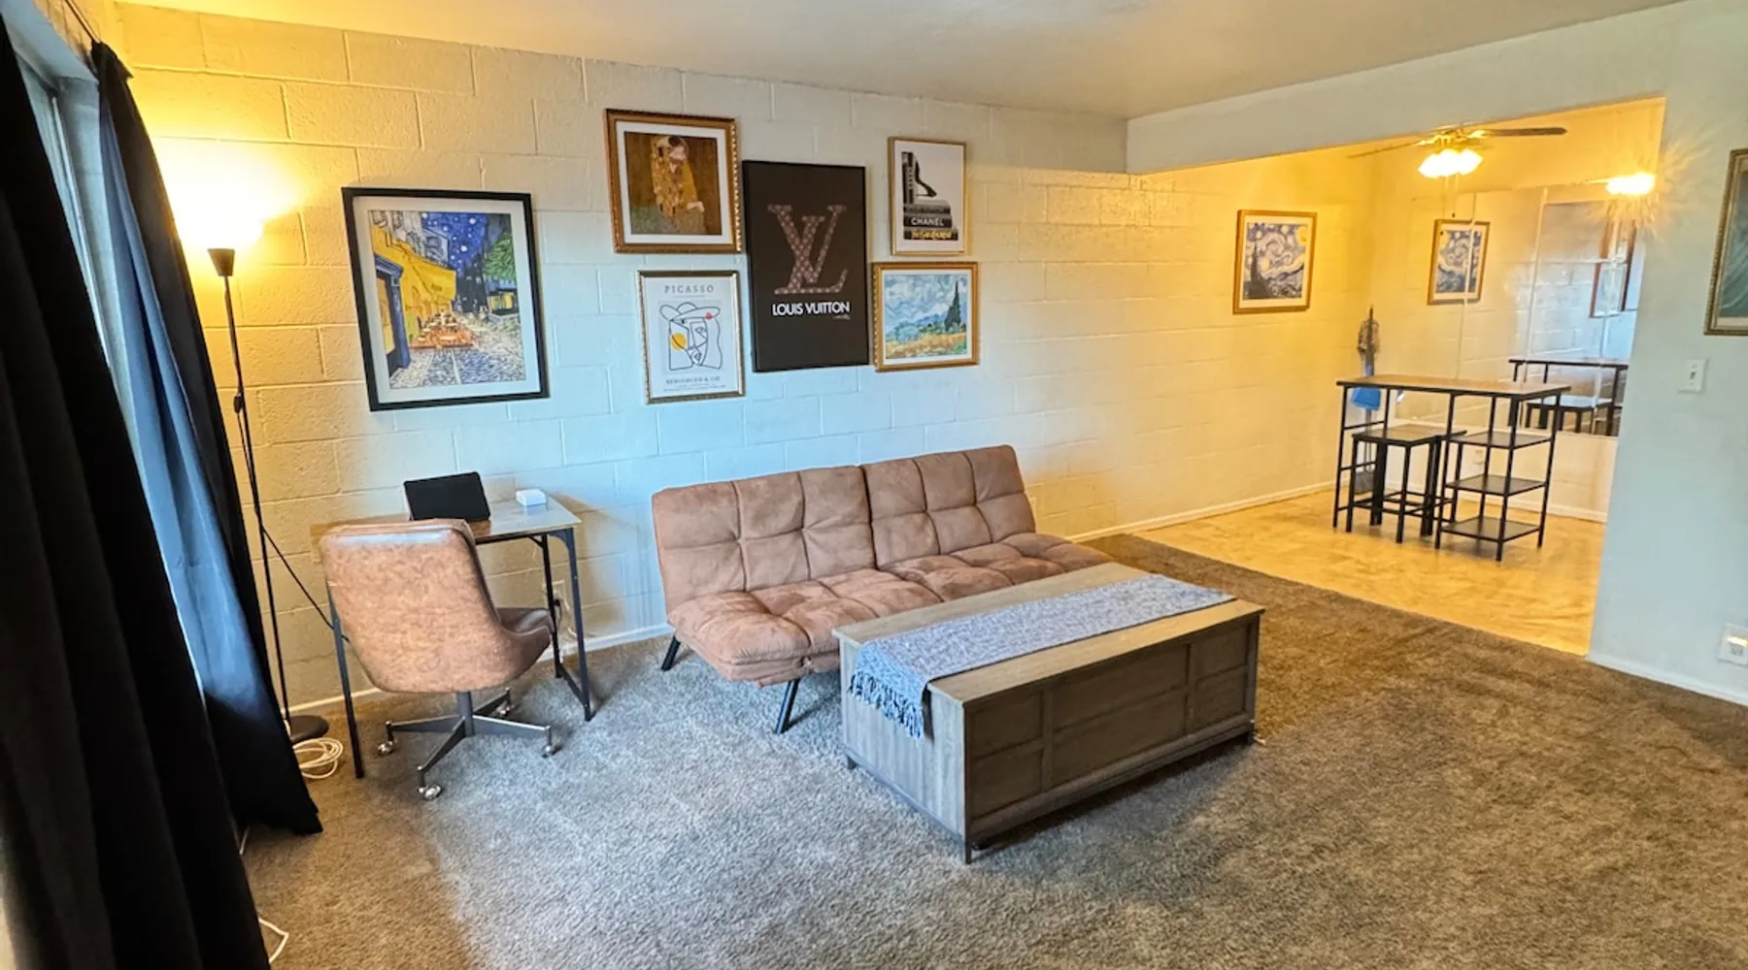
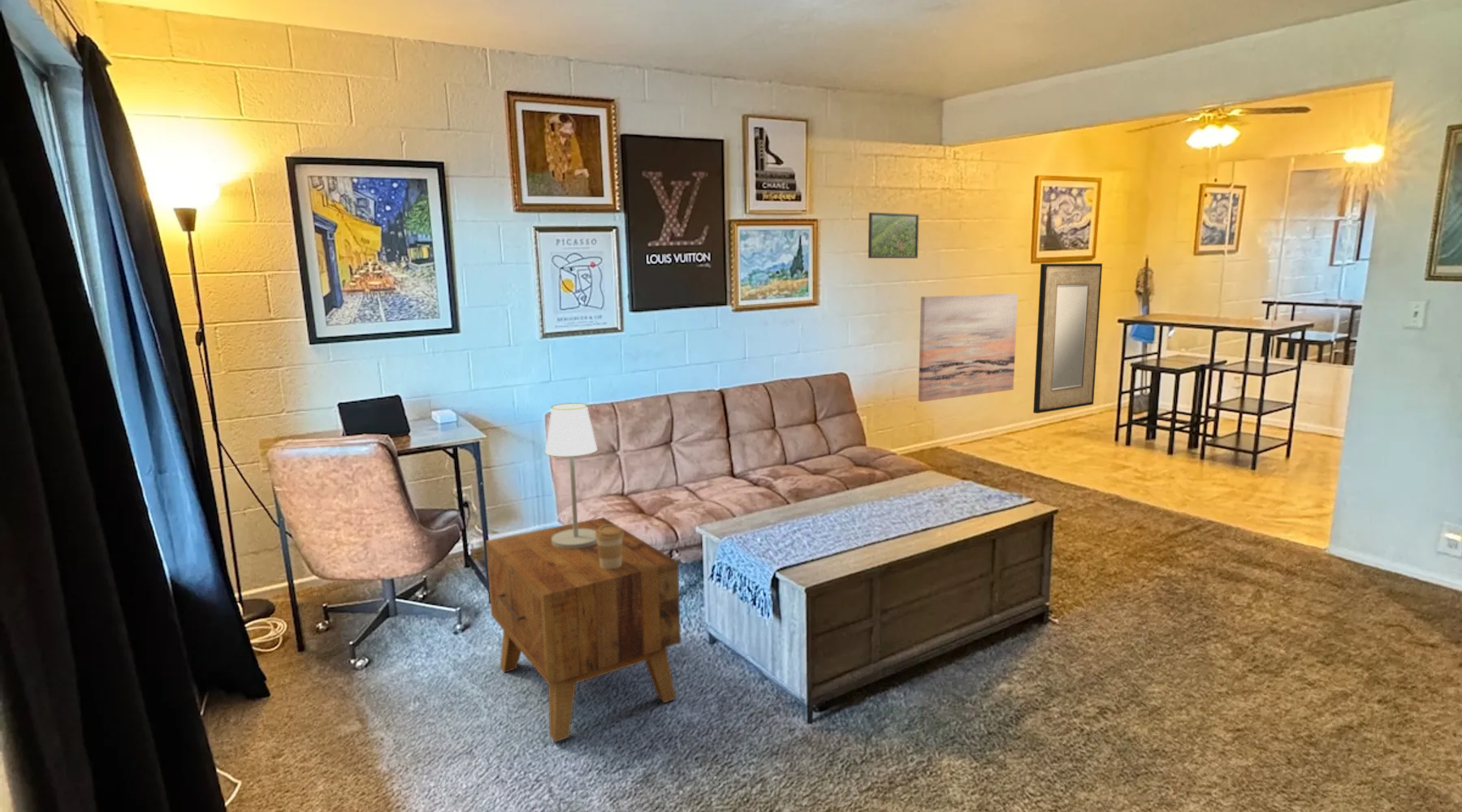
+ coffee cup [595,525,624,569]
+ wall art [918,293,1019,403]
+ side table [485,516,681,743]
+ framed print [867,212,919,259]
+ table lamp [544,402,599,549]
+ home mirror [1032,262,1103,414]
